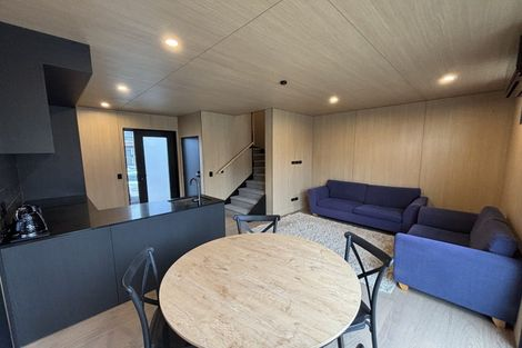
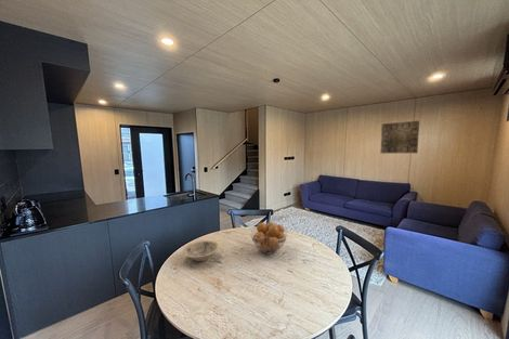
+ fruit basket [249,221,289,256]
+ bowl [182,239,221,262]
+ wall art [380,120,420,154]
